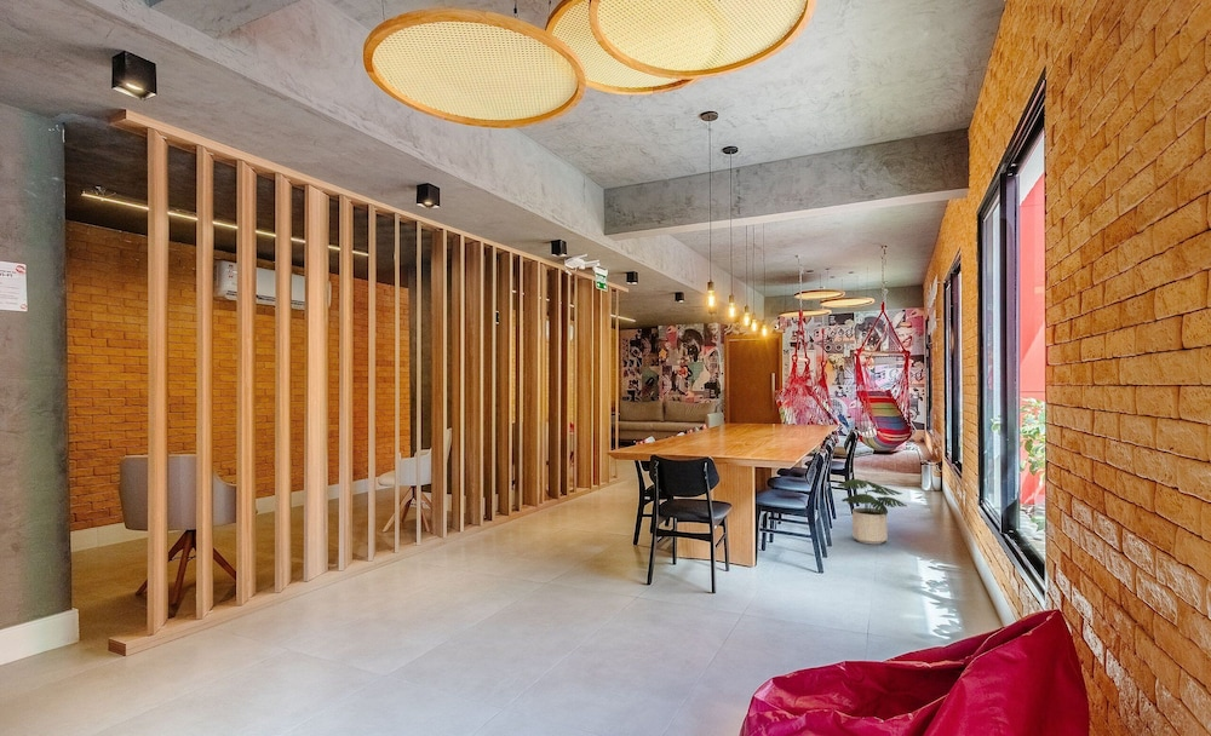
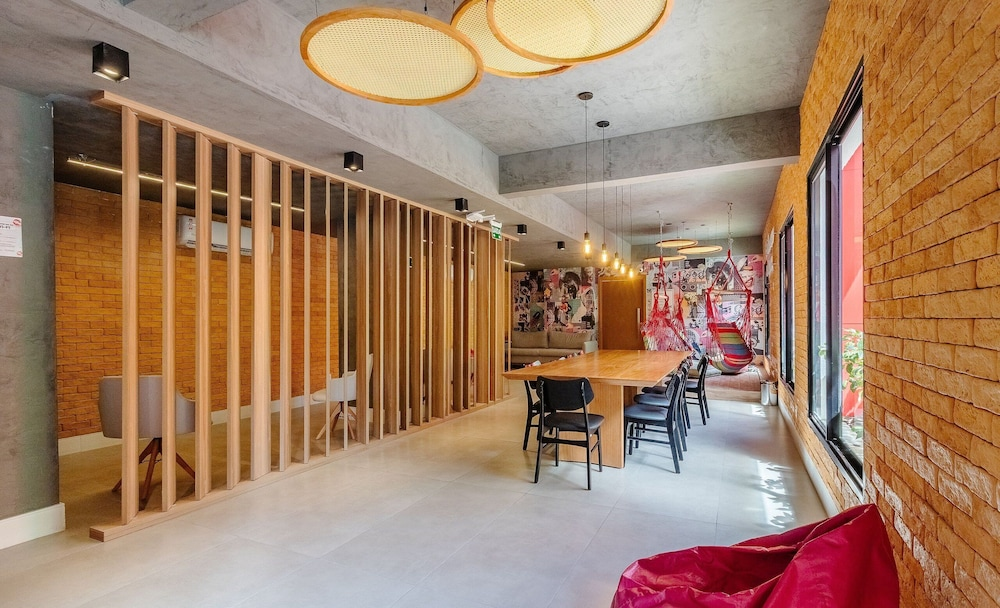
- potted plant [837,478,908,545]
